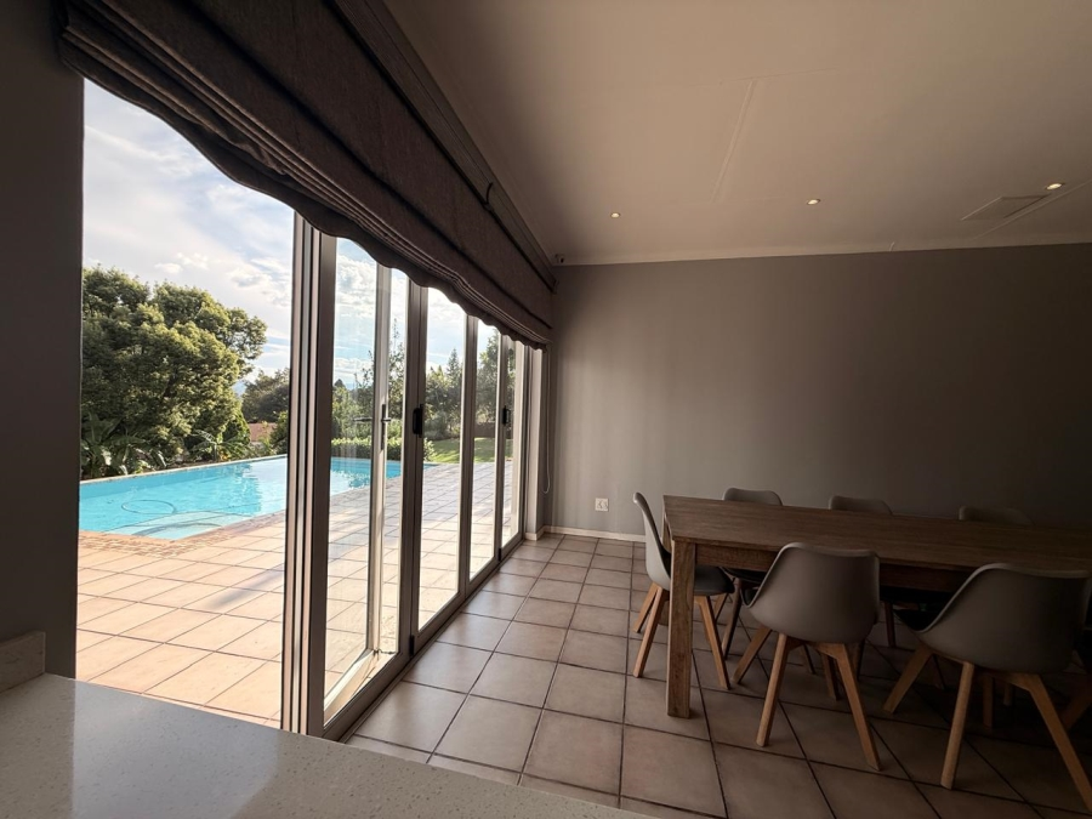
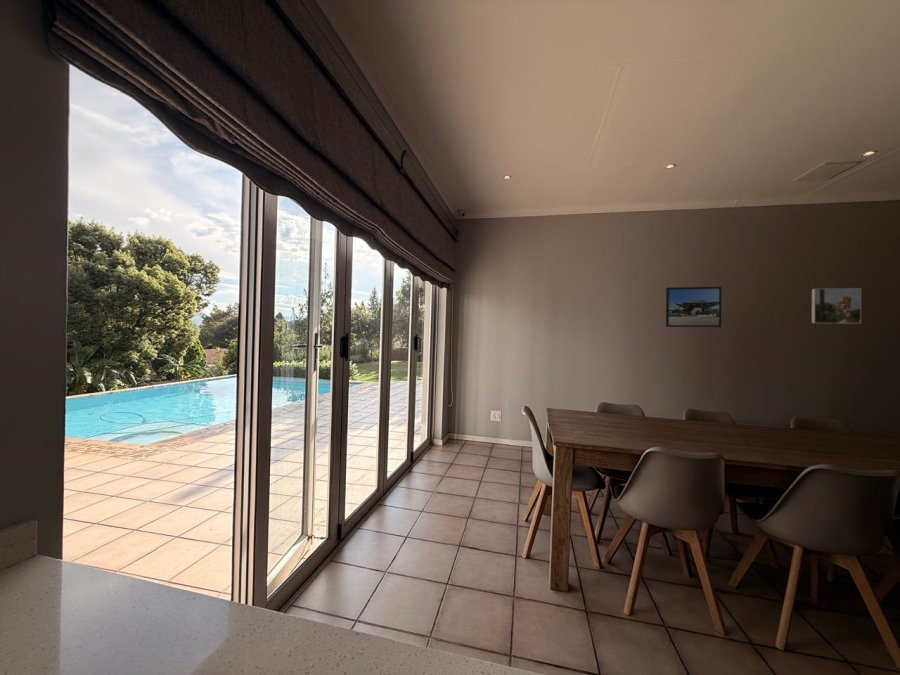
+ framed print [665,286,722,328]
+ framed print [811,287,862,324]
